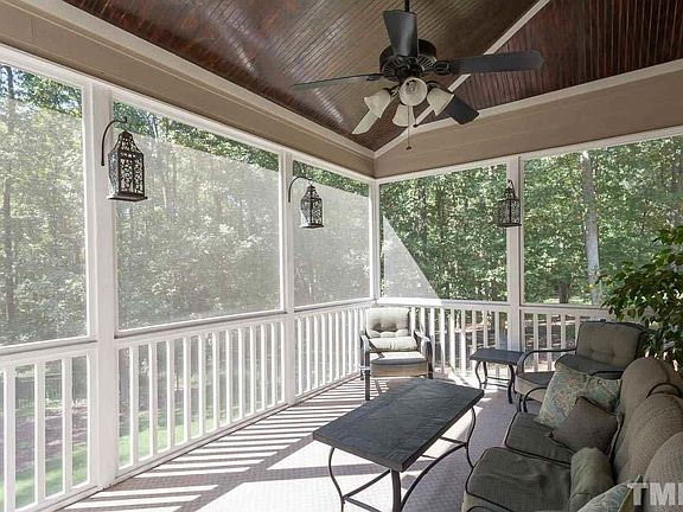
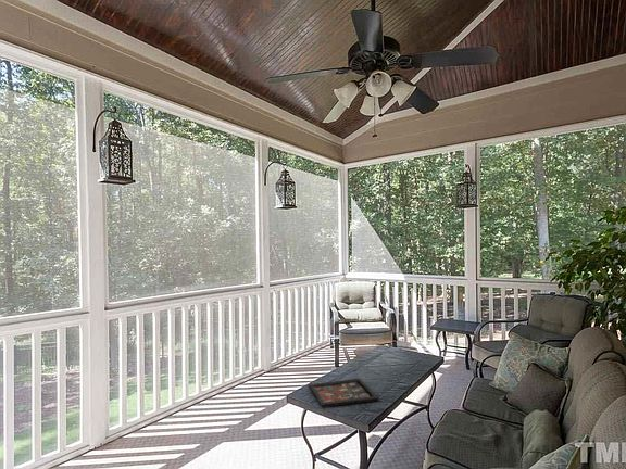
+ decorative tray [306,378,379,408]
